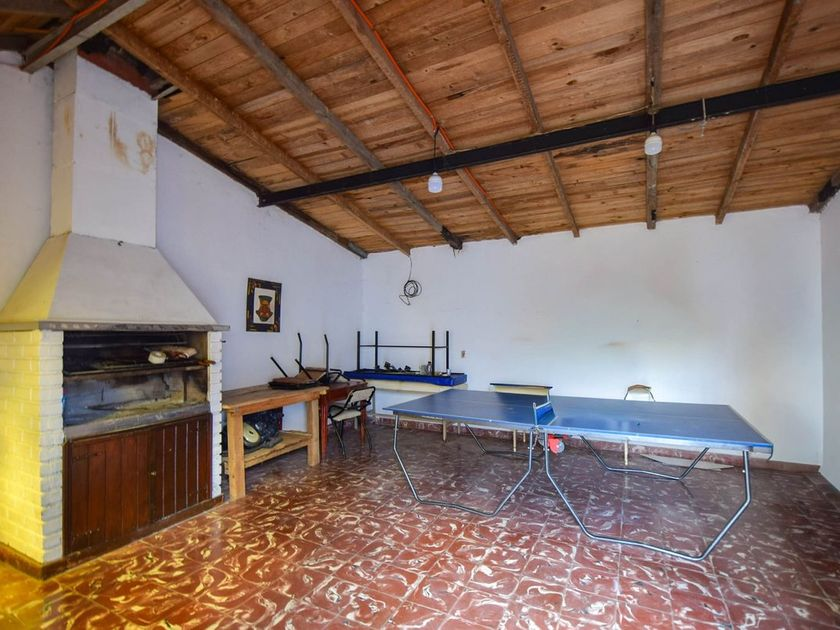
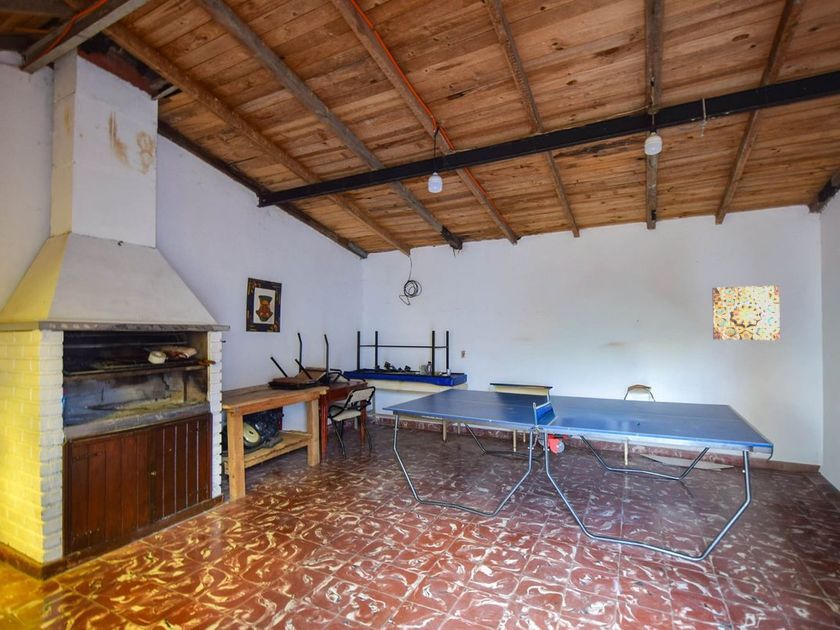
+ wall art [711,285,781,341]
